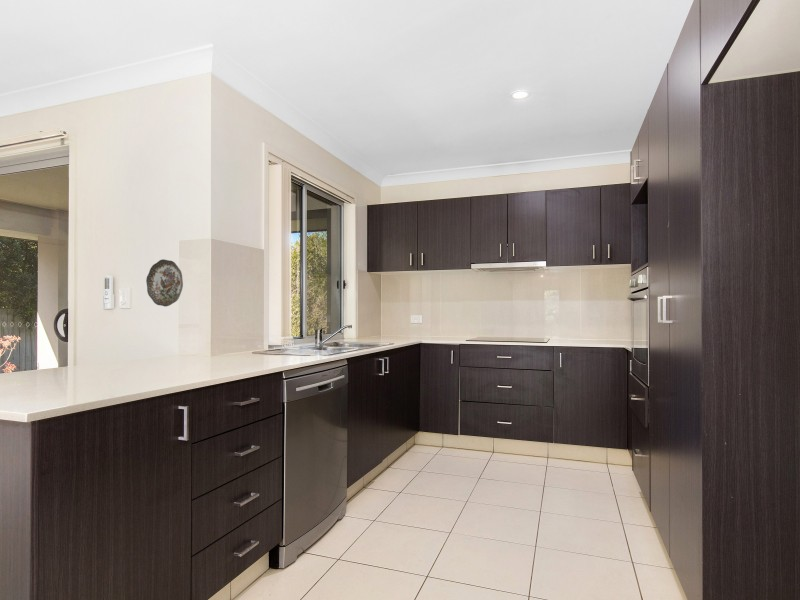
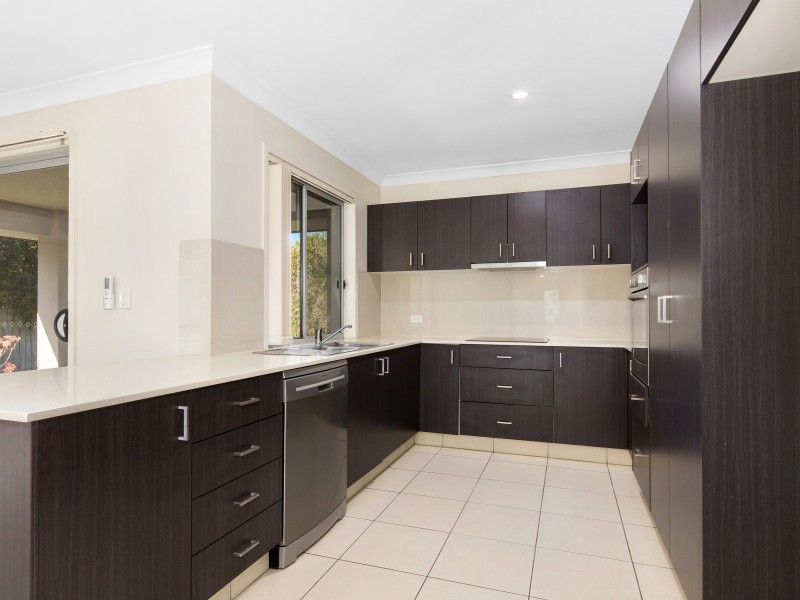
- decorative plate [145,258,184,307]
